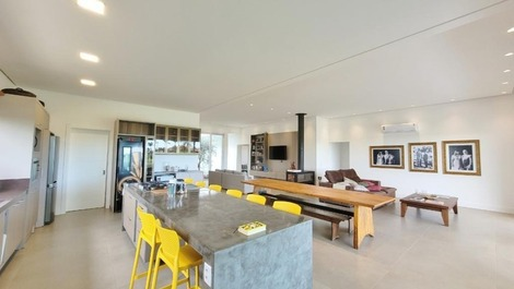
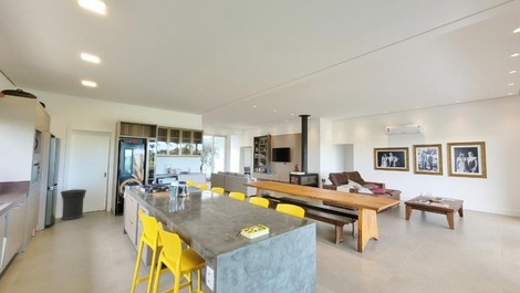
+ trash can [60,188,87,221]
